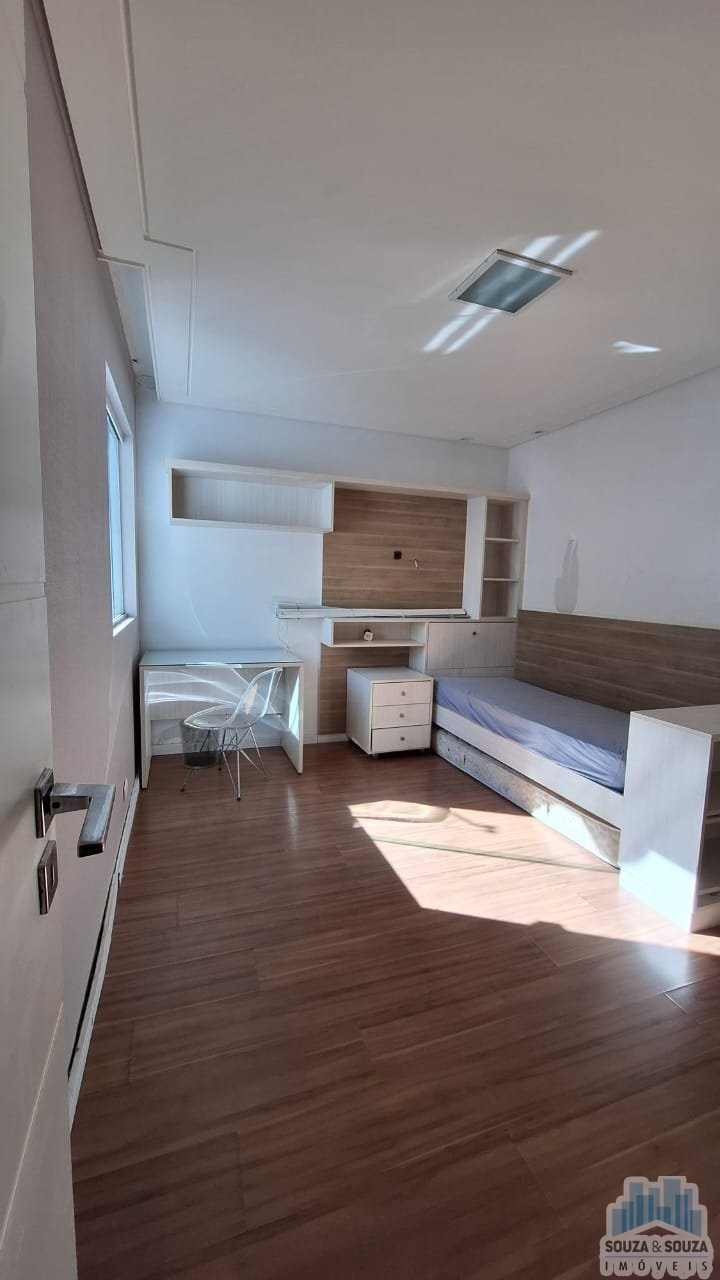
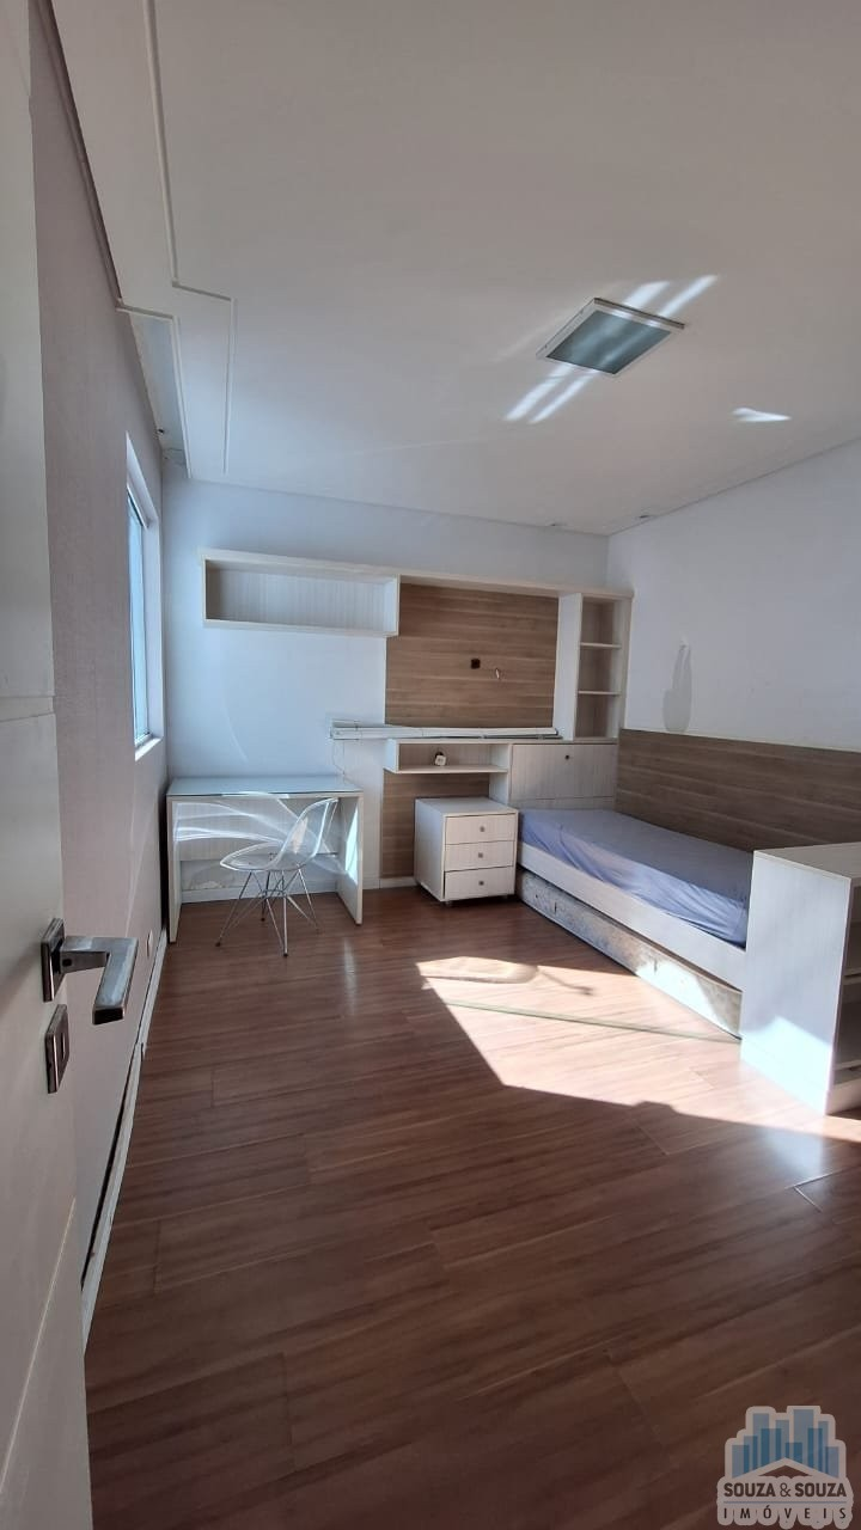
- waste bin [178,718,221,770]
